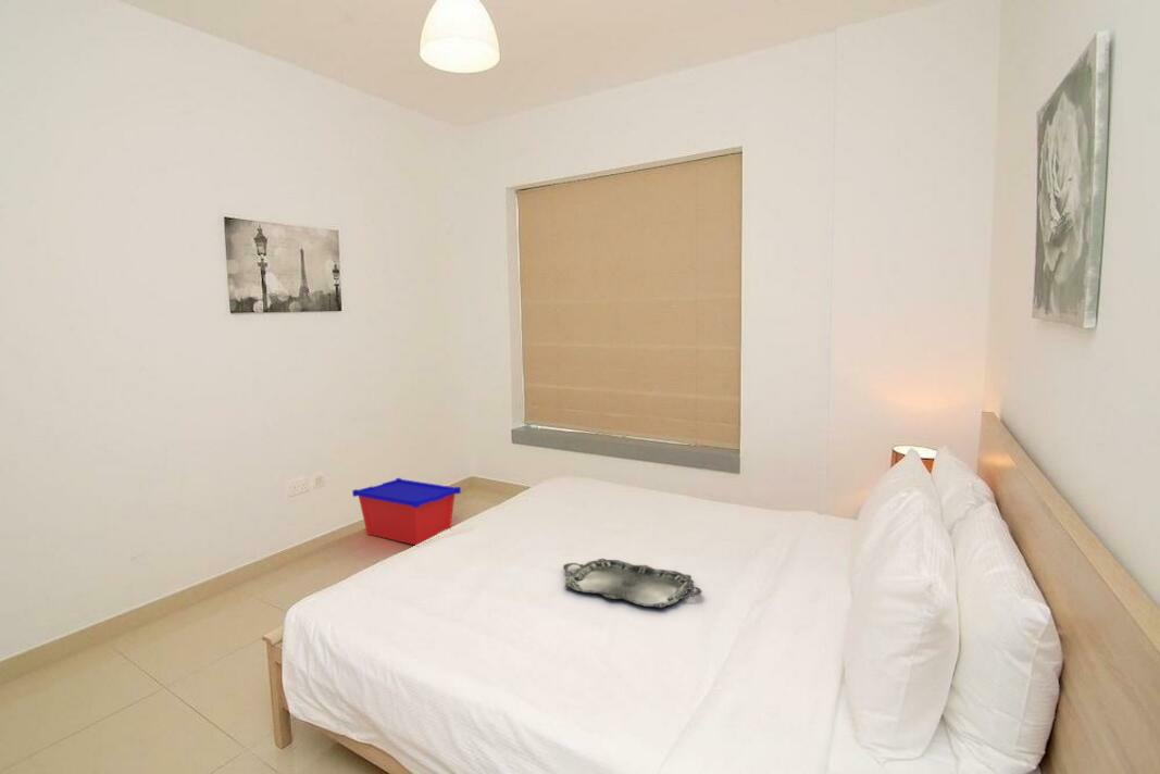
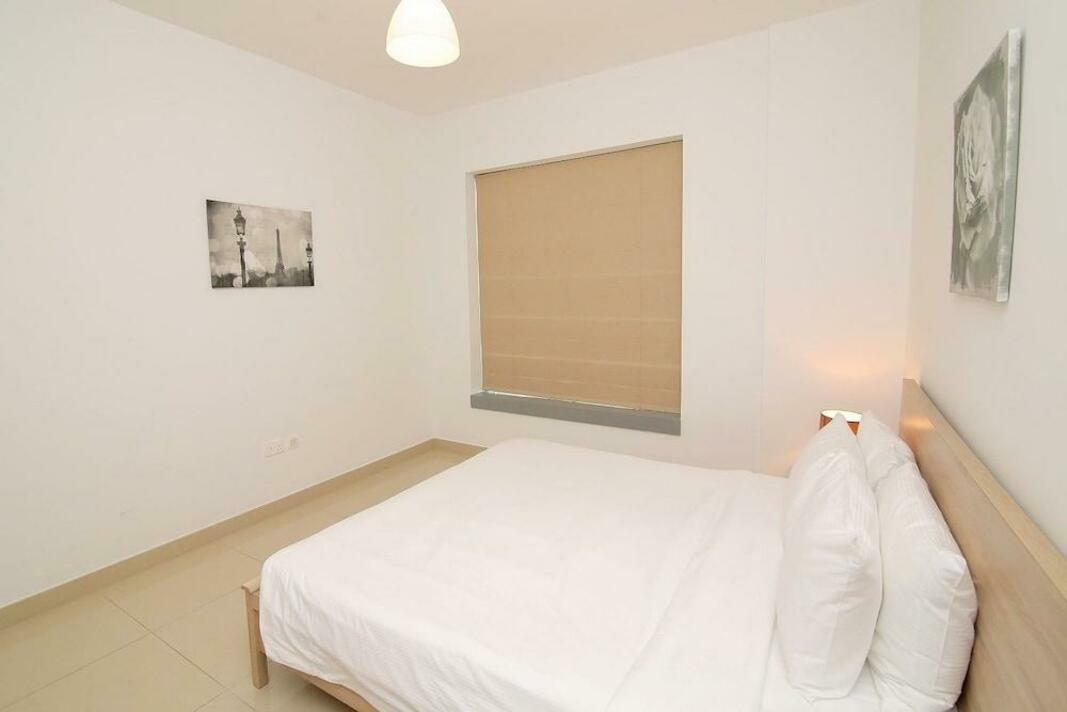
- serving tray [562,558,703,609]
- storage bin [351,477,462,546]
